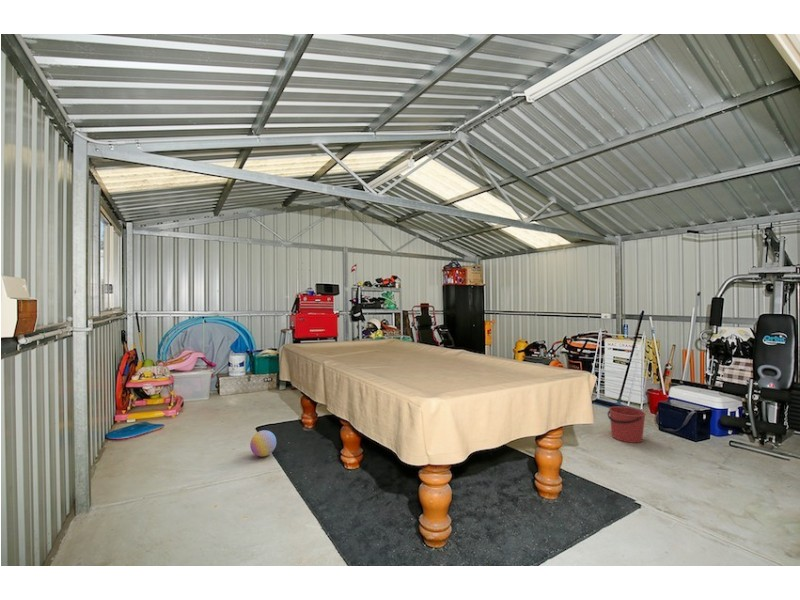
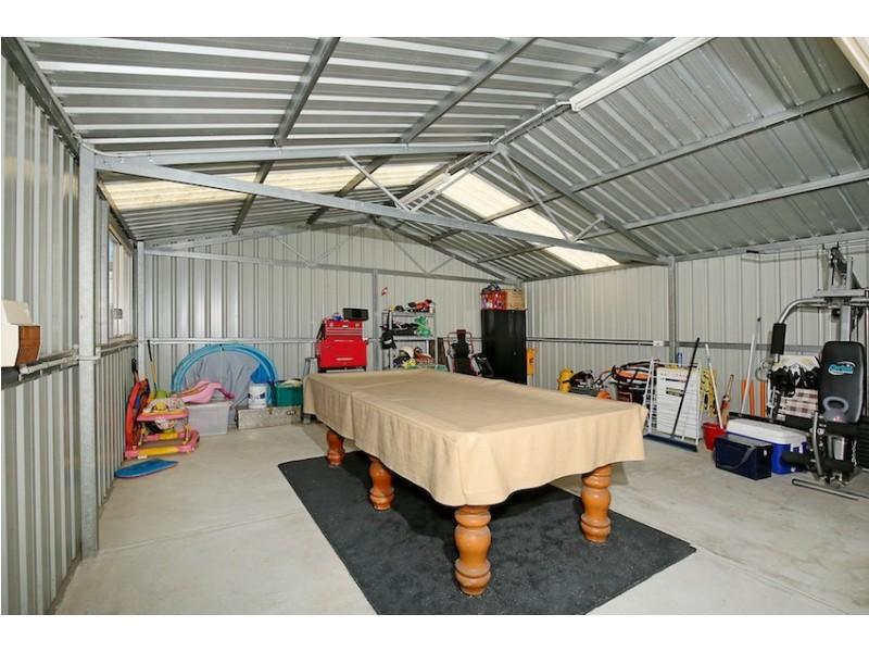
- bucket [607,405,647,444]
- ball [249,429,277,458]
